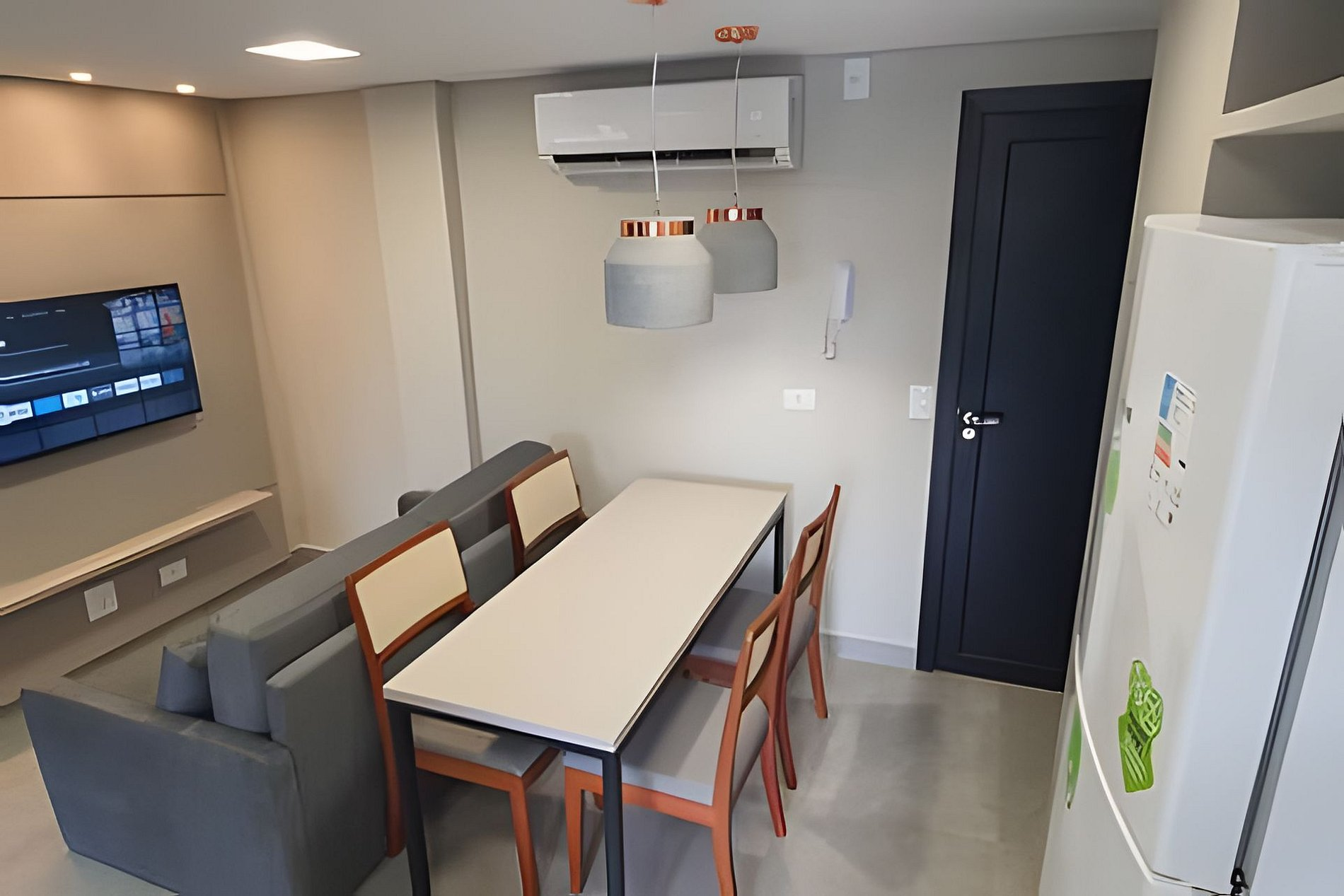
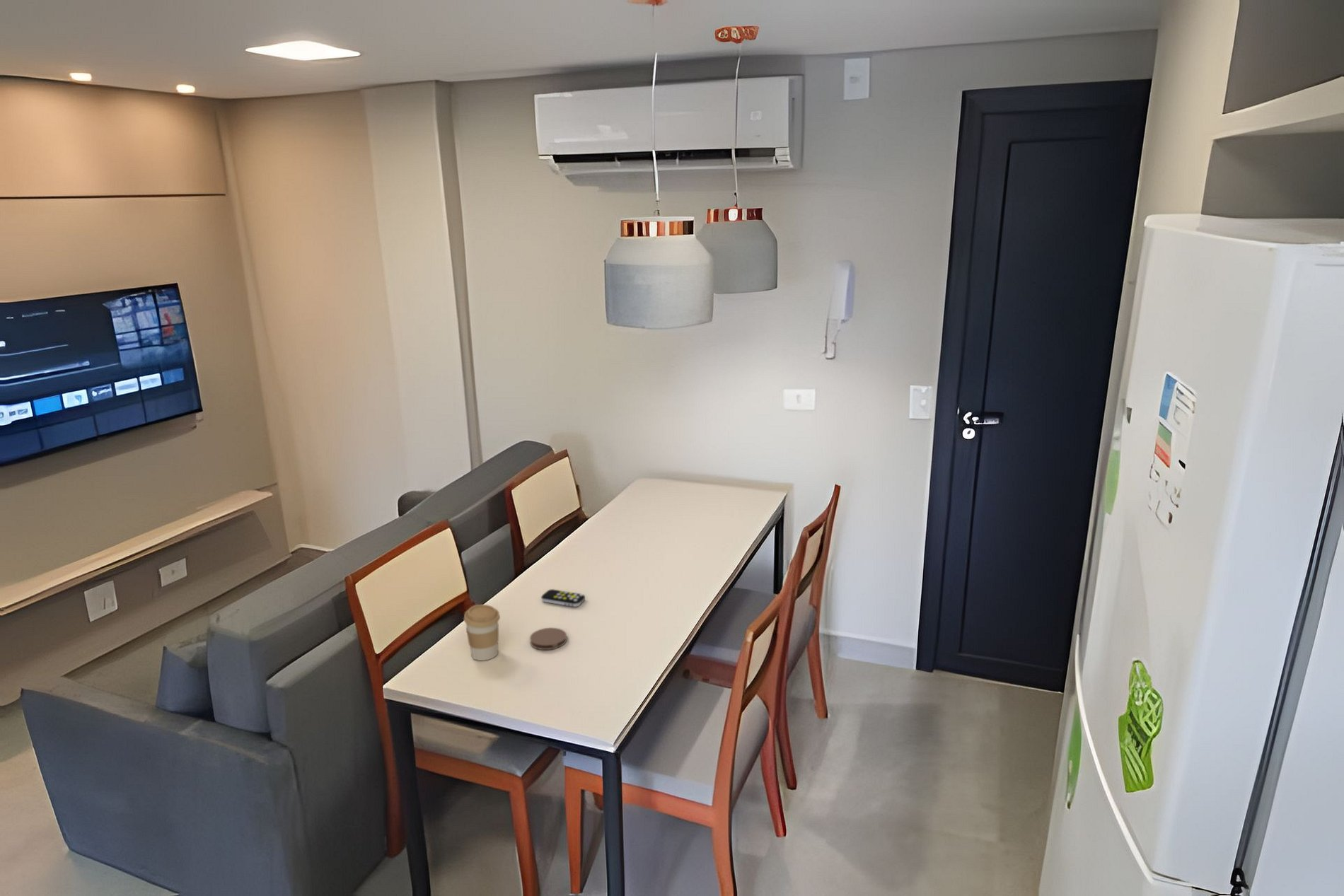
+ remote control [540,588,586,607]
+ coaster [529,627,567,651]
+ coffee cup [463,604,501,661]
